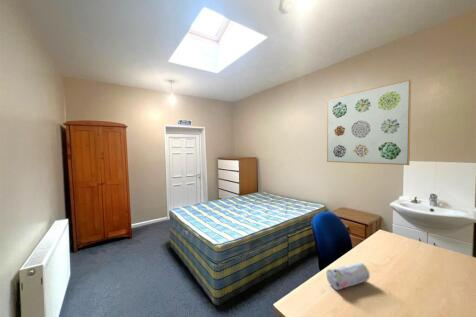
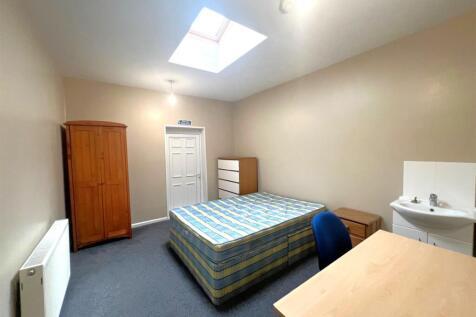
- pencil case [325,261,371,291]
- wall art [326,78,412,166]
